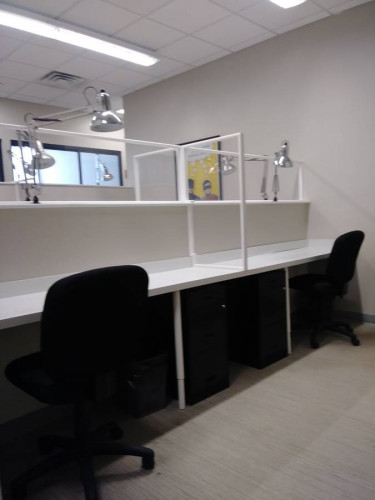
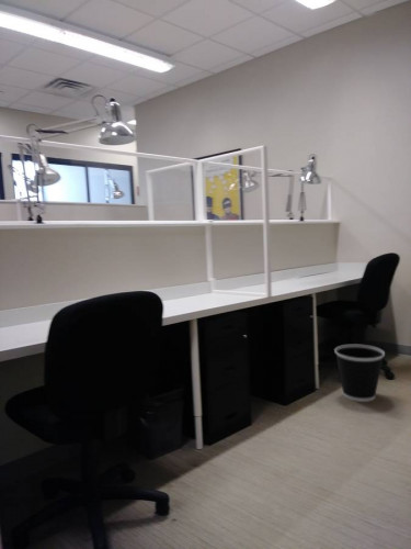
+ wastebasket [333,344,386,403]
